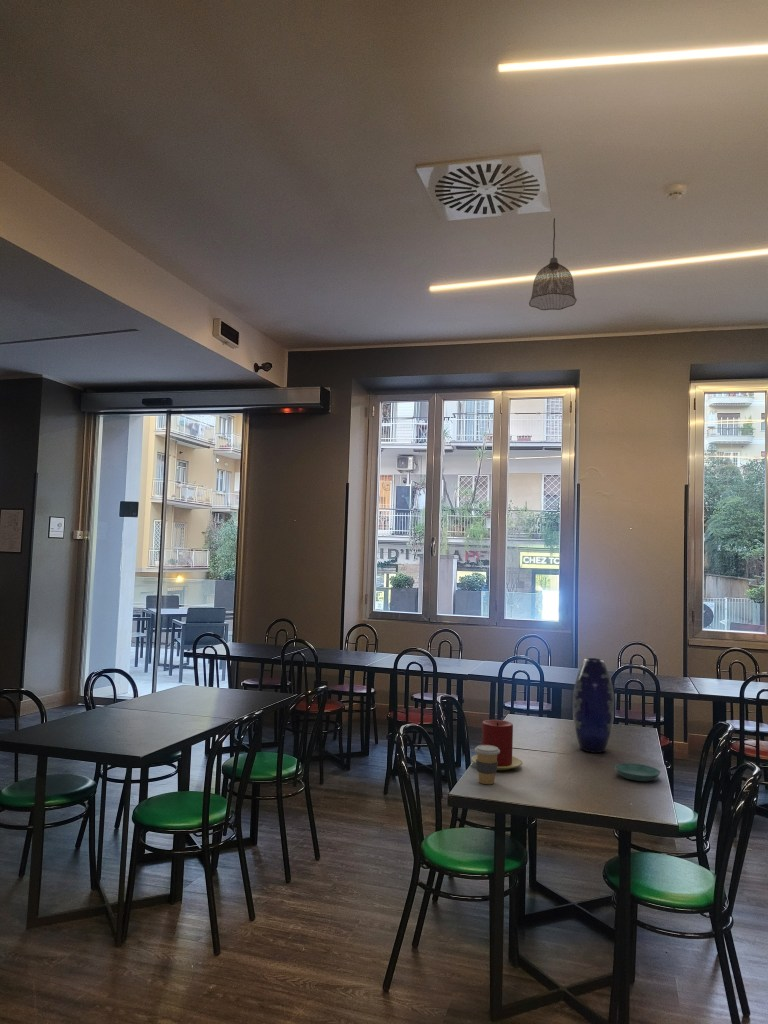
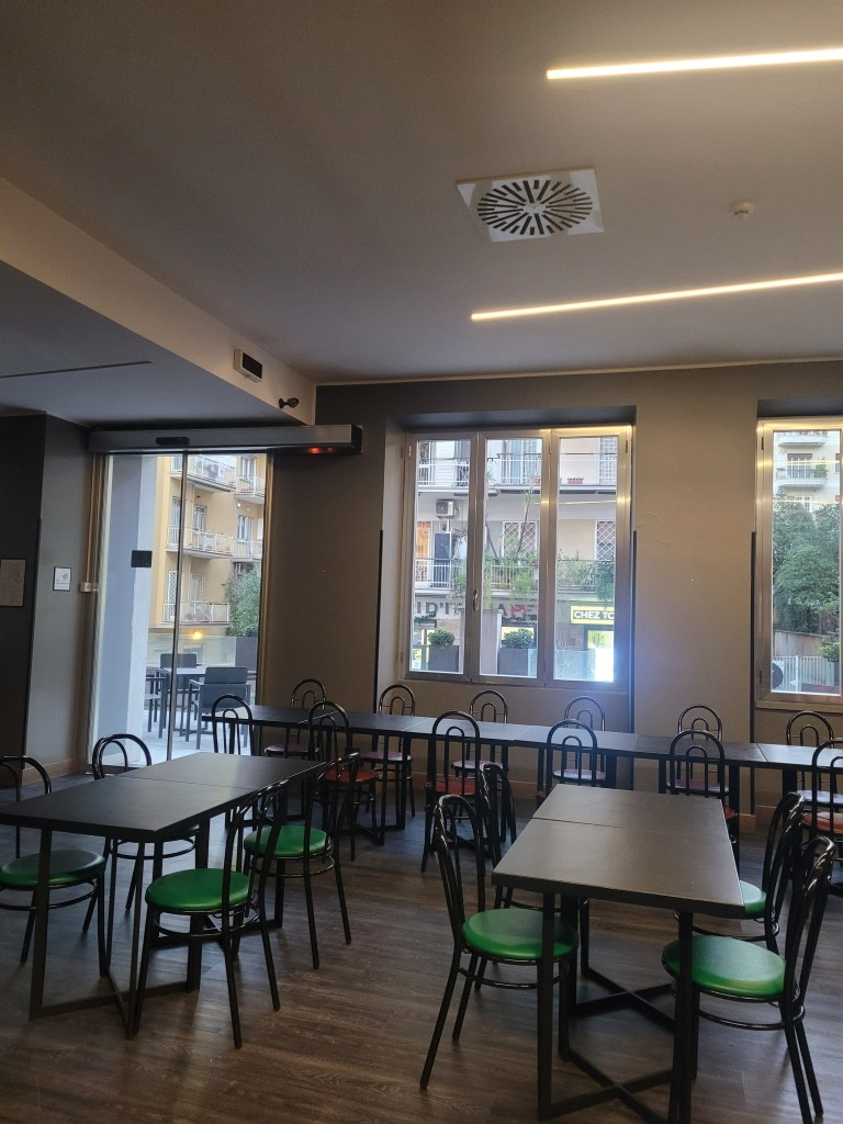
- candle [470,719,523,771]
- coffee cup [474,744,500,785]
- saucer [614,762,662,782]
- vase [572,657,615,754]
- pendant lamp [528,217,578,311]
